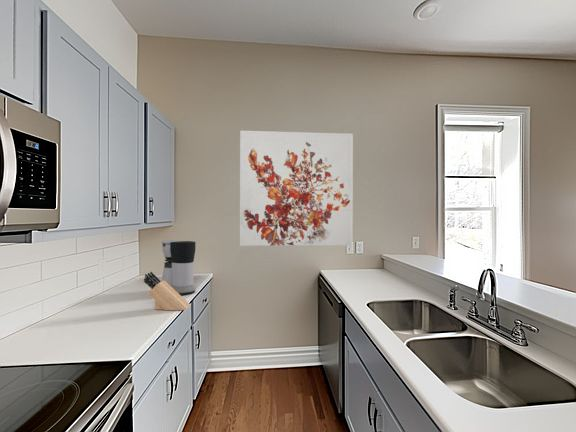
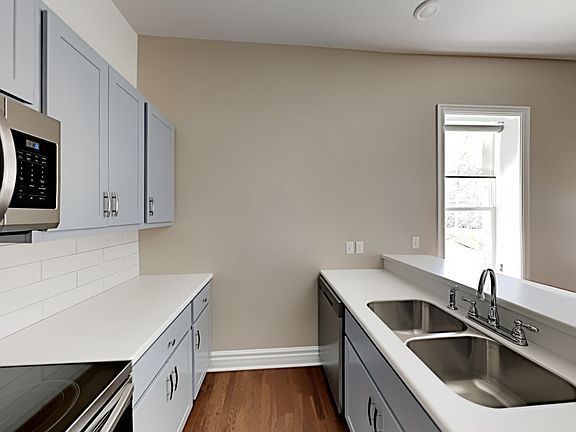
- knife block [143,271,191,311]
- wall art [239,130,354,247]
- coffee maker [161,239,197,296]
